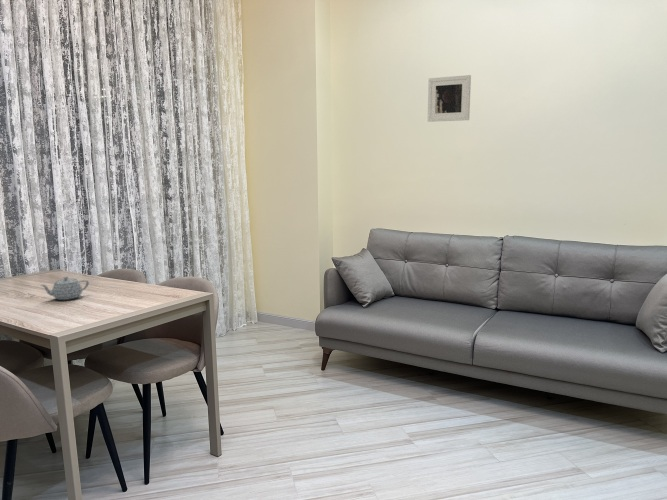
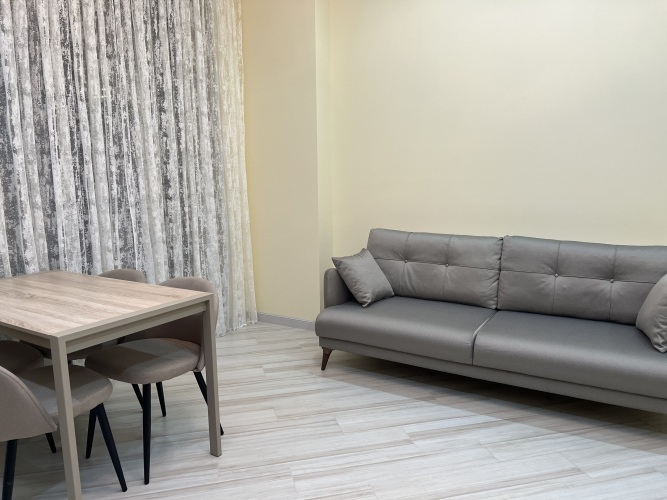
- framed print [427,74,472,123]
- teapot [39,275,90,301]
